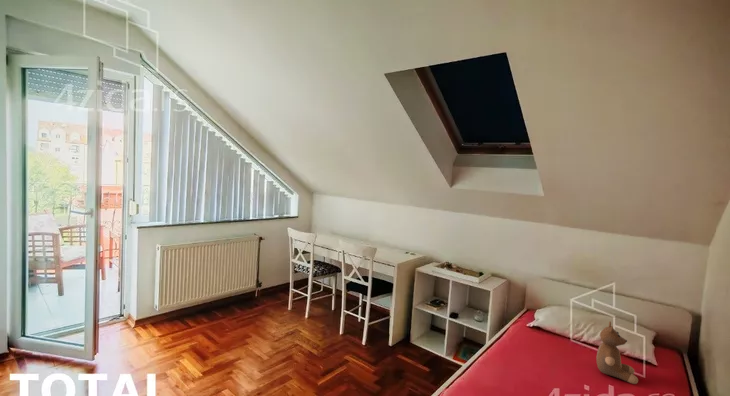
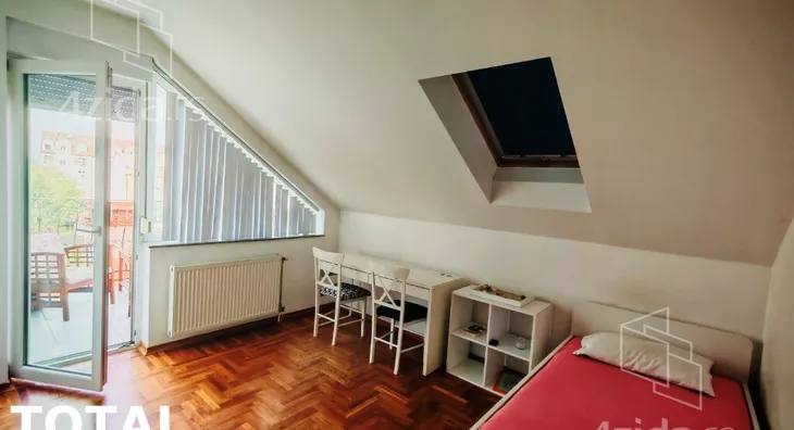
- teddy bear [595,321,639,385]
